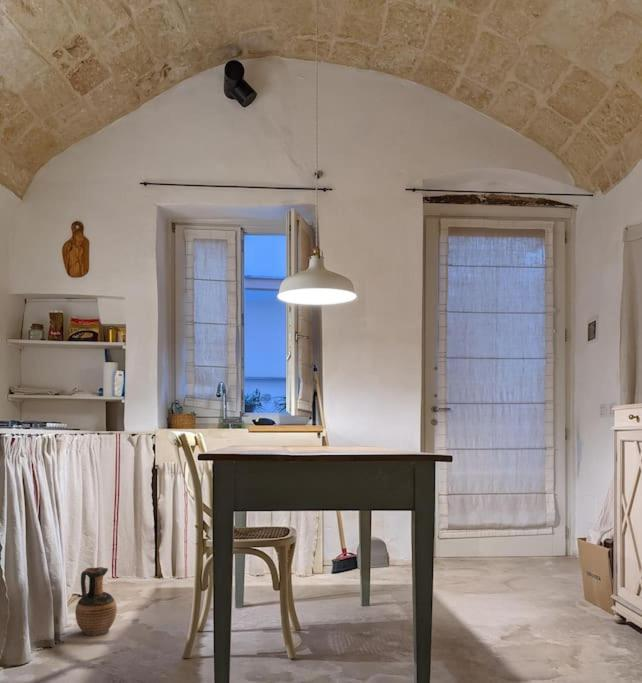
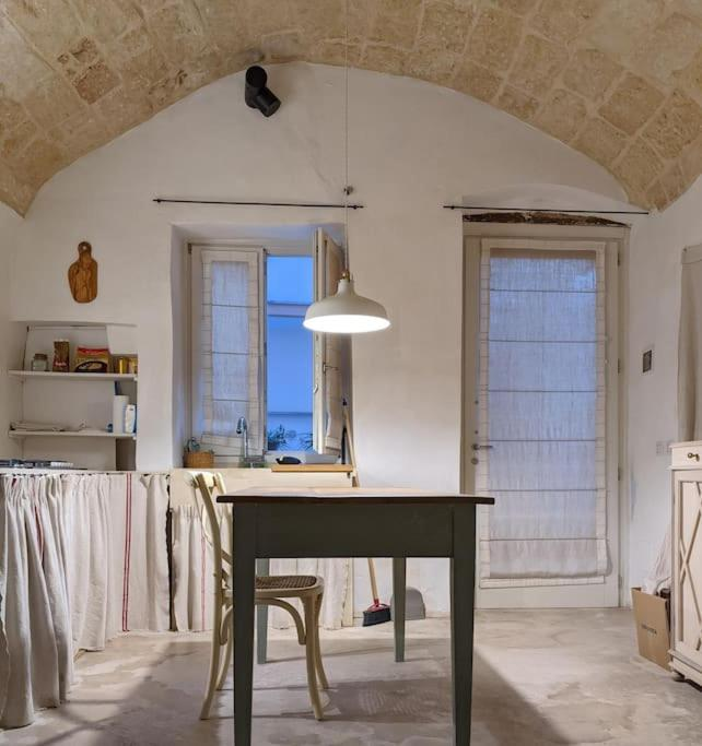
- ceramic jug [74,566,118,636]
